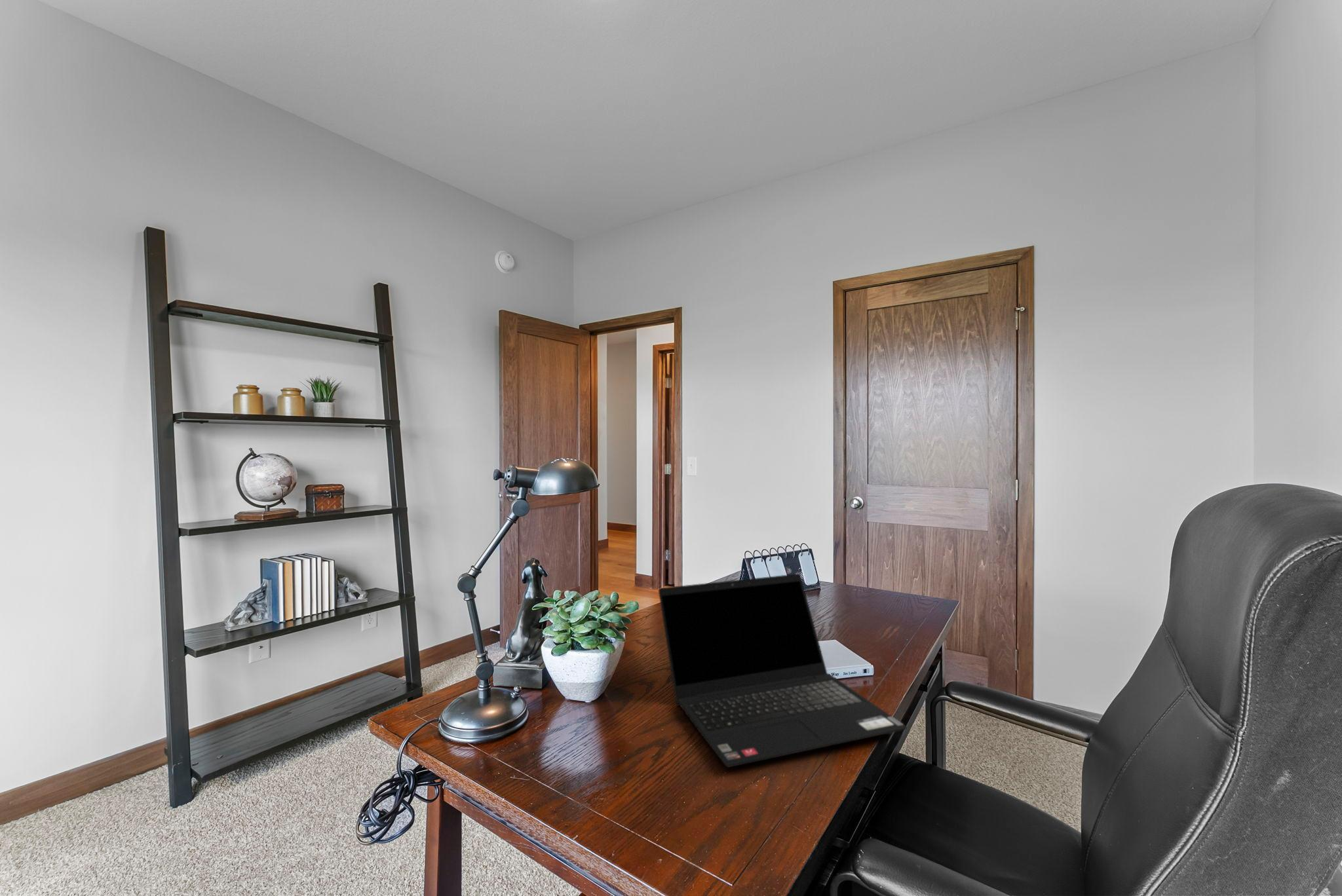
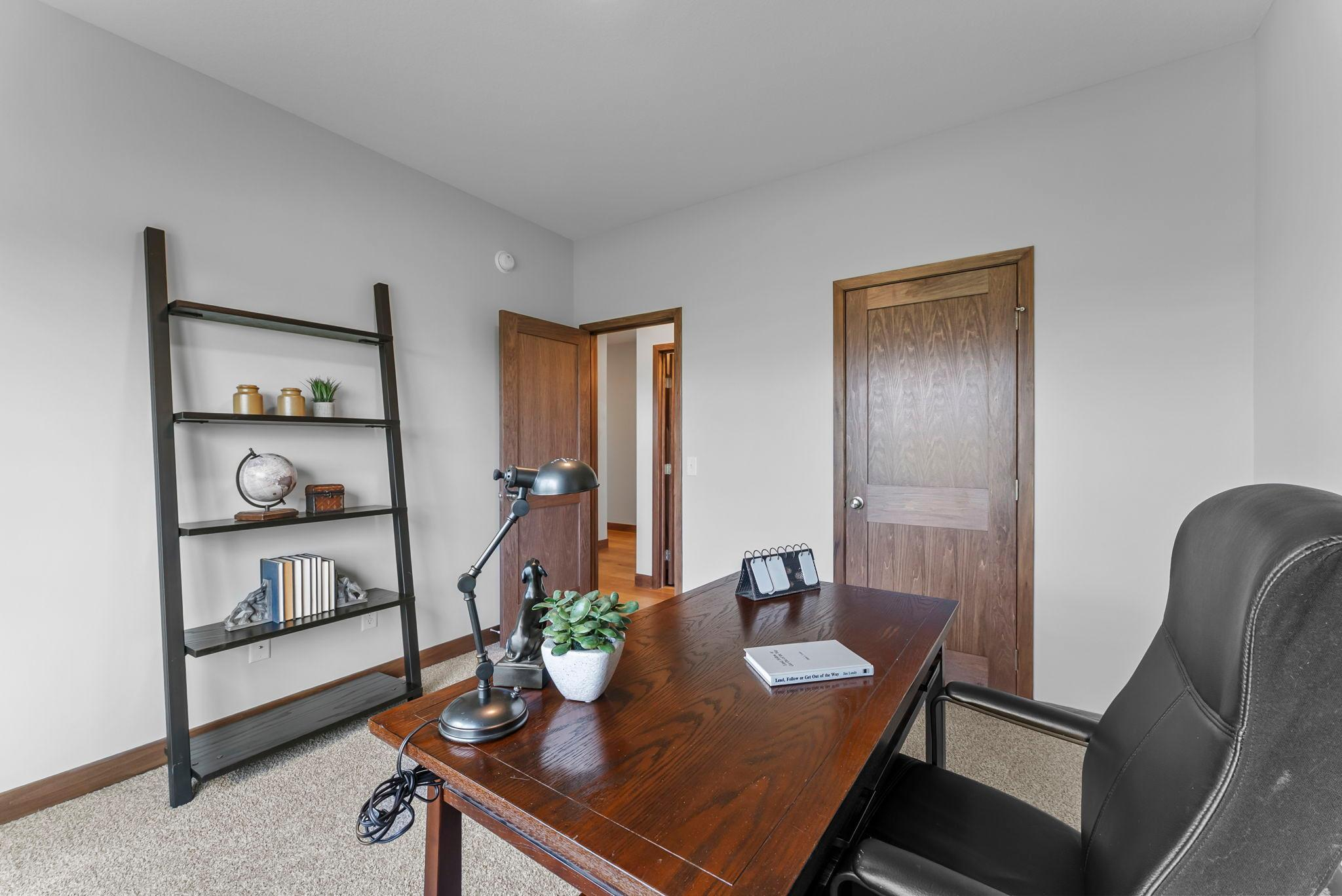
- laptop computer [658,573,908,768]
